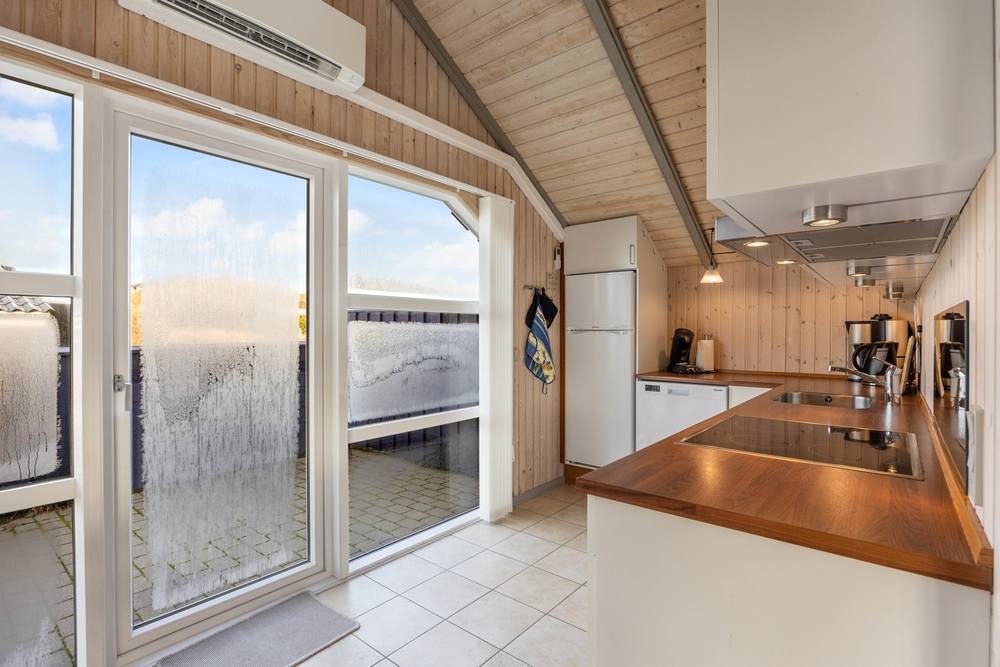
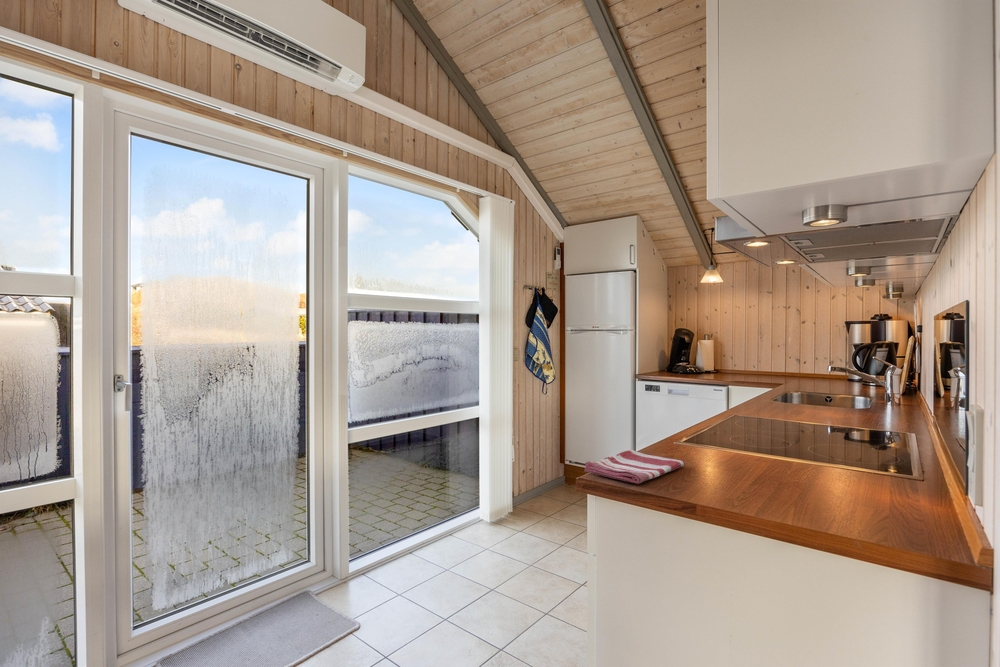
+ dish towel [583,449,686,485]
